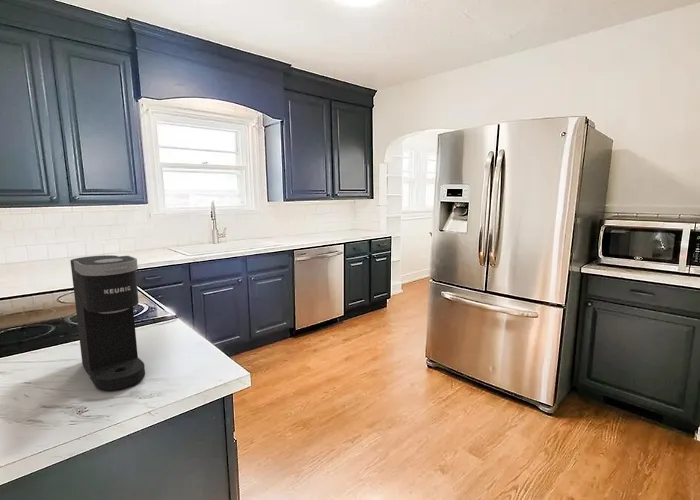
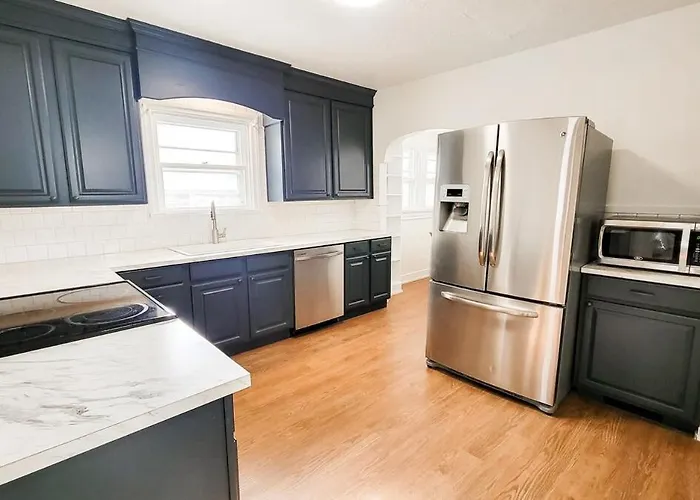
- coffee maker [70,254,146,391]
